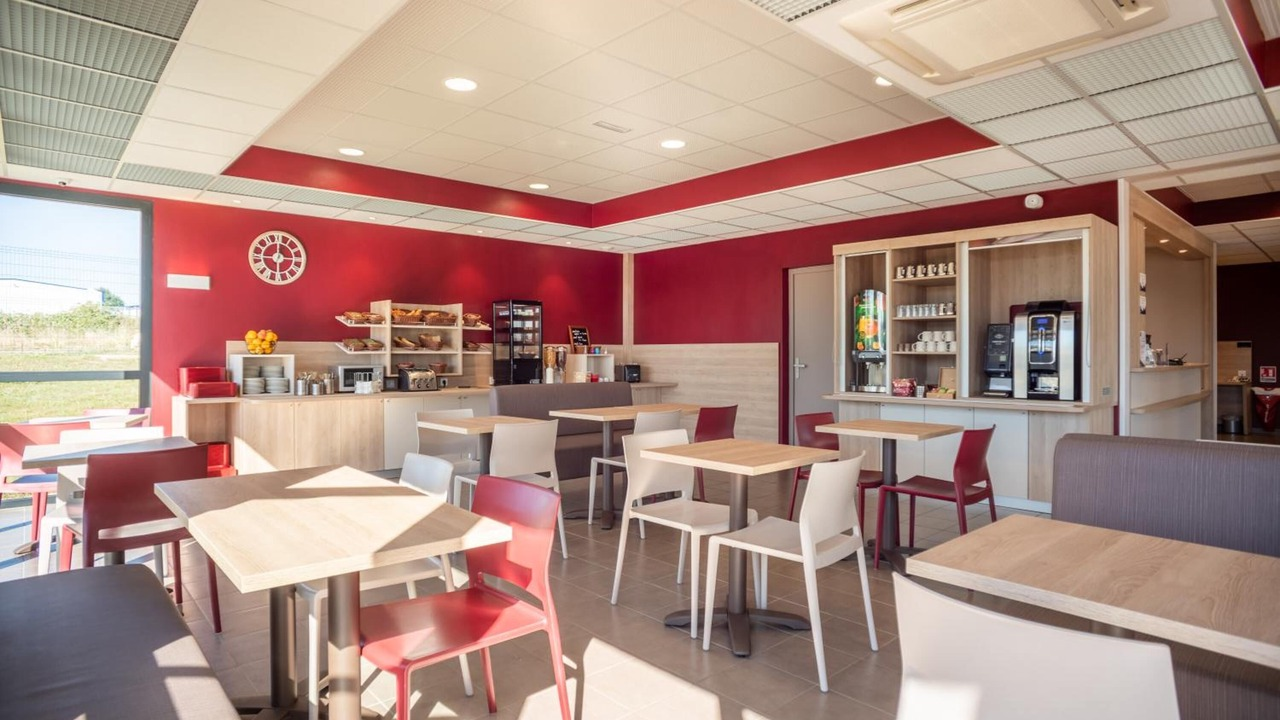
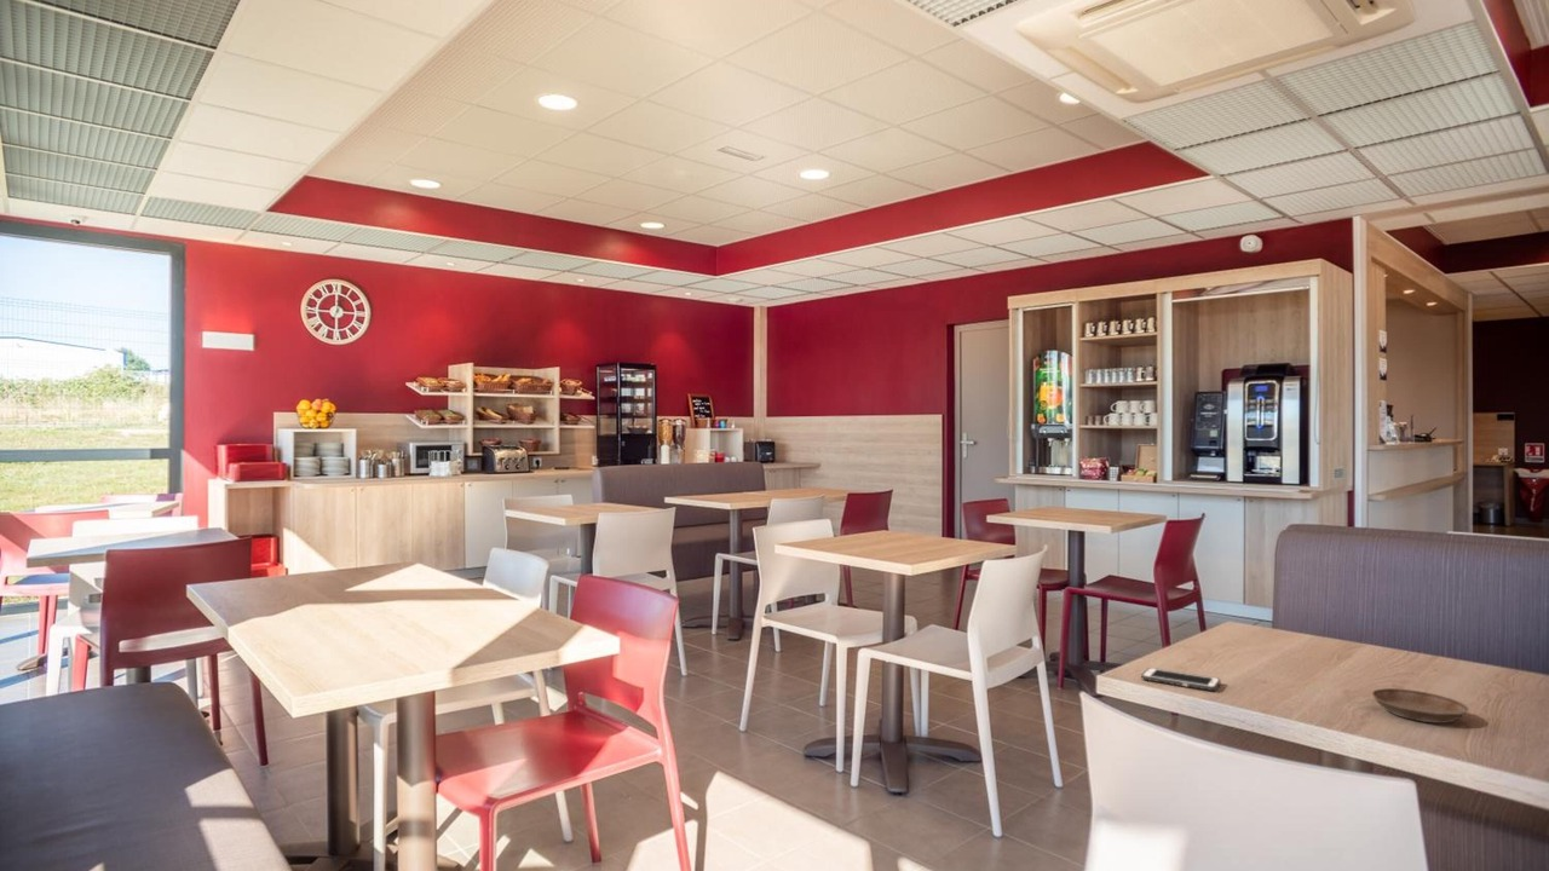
+ cell phone [1140,667,1221,692]
+ saucer [1371,687,1469,725]
